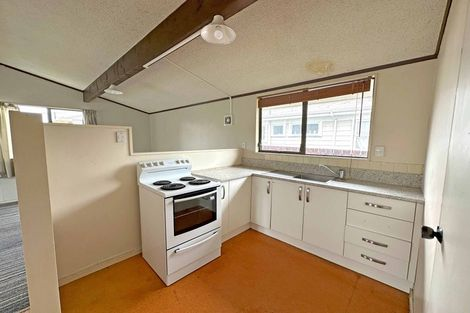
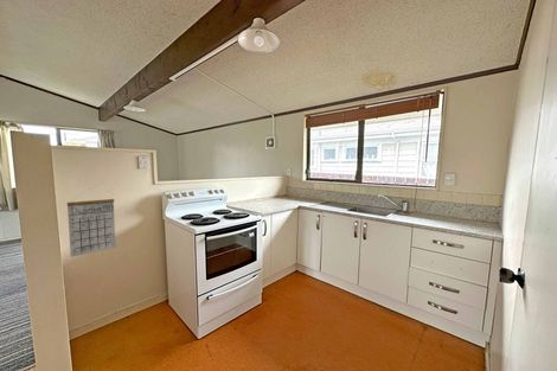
+ calendar [66,187,116,258]
